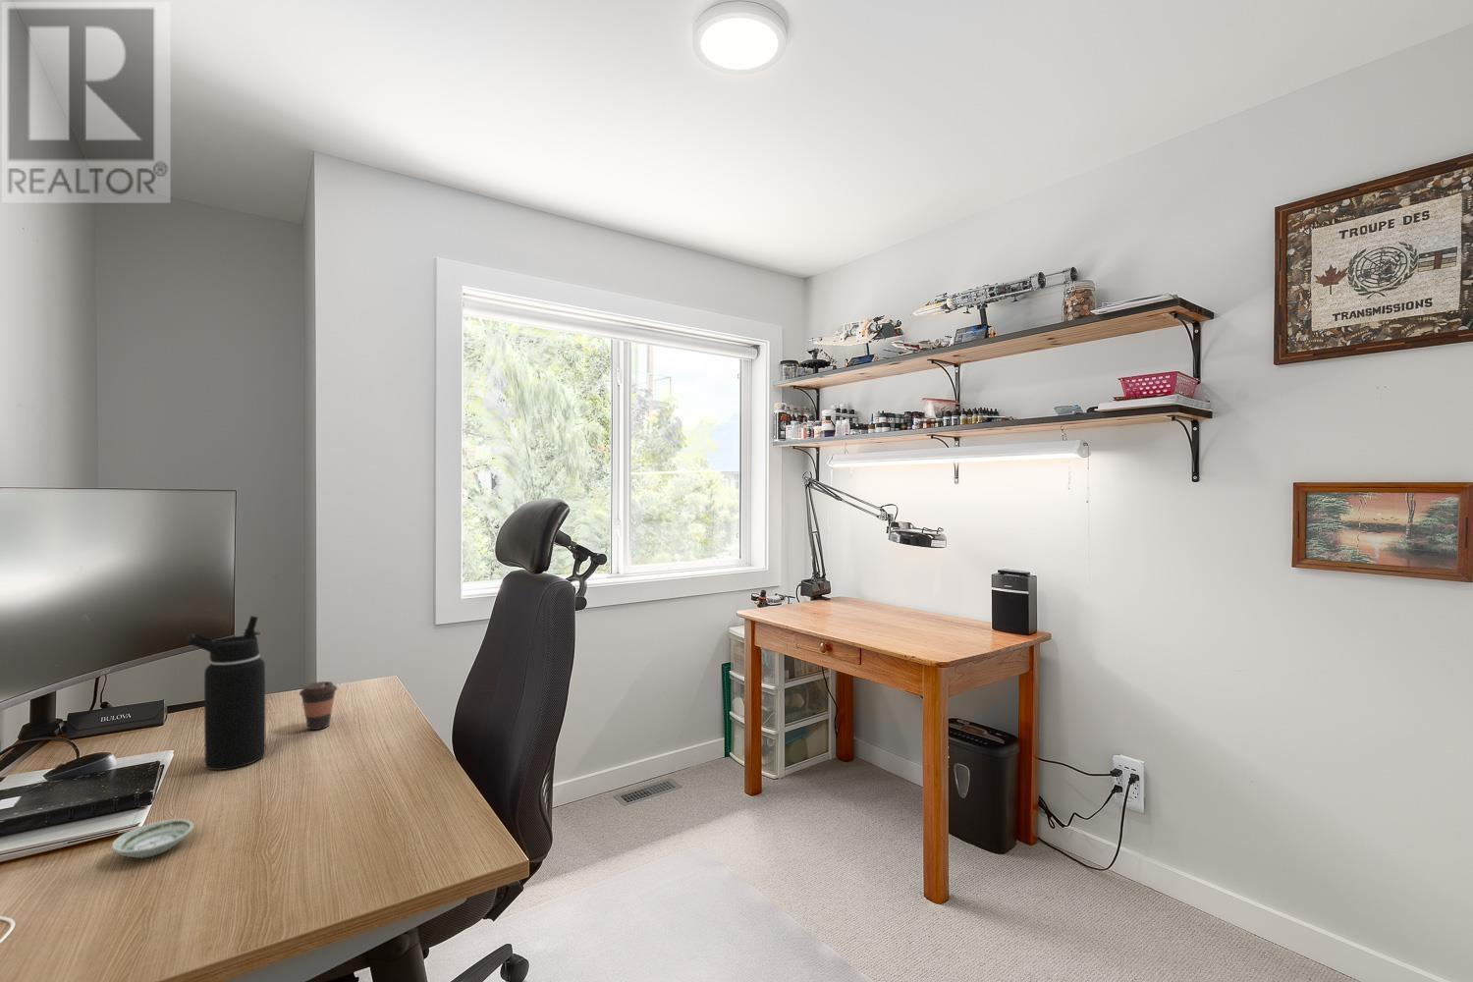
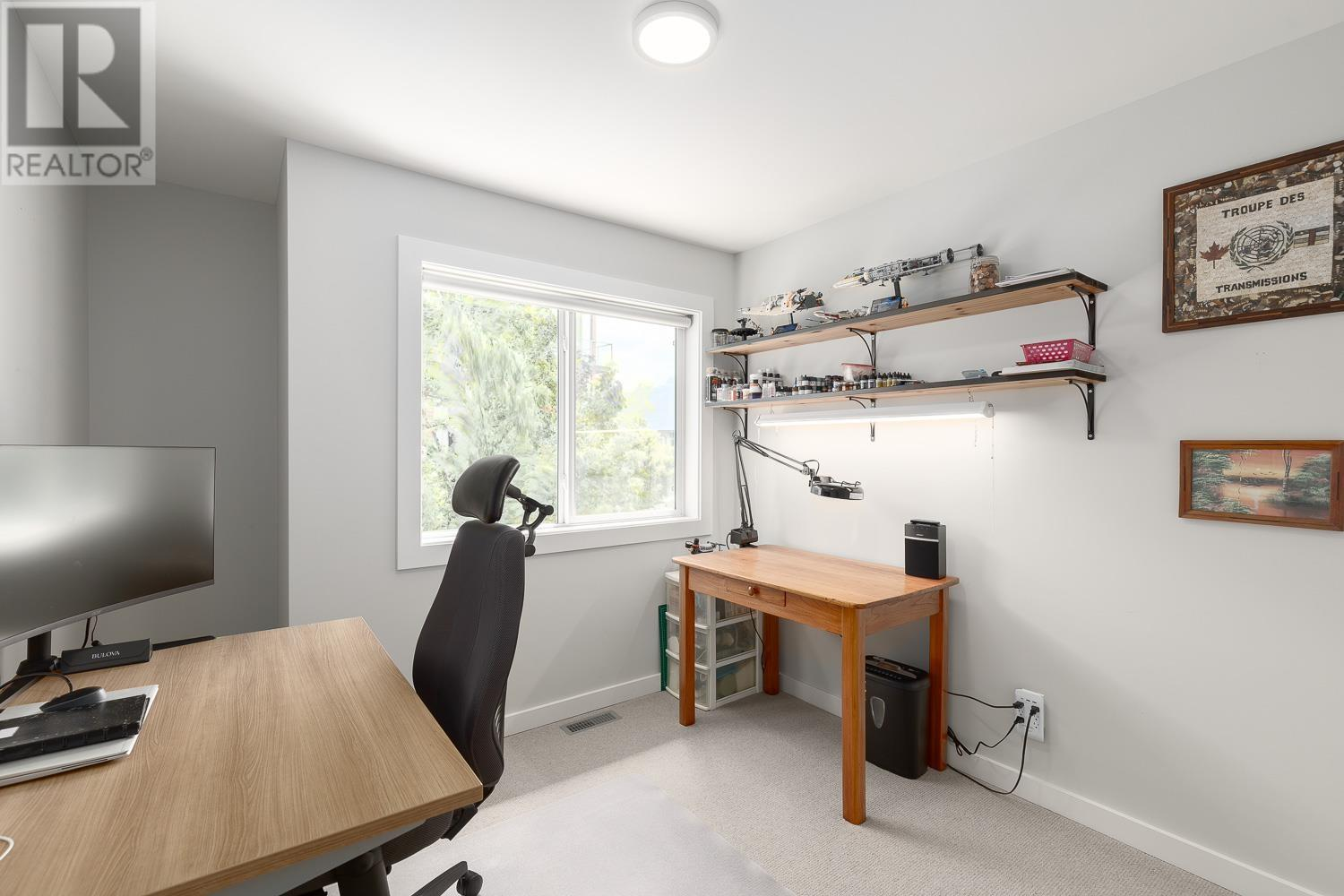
- saucer [110,818,194,859]
- coffee cup [298,681,339,731]
- water bottle [184,615,266,770]
